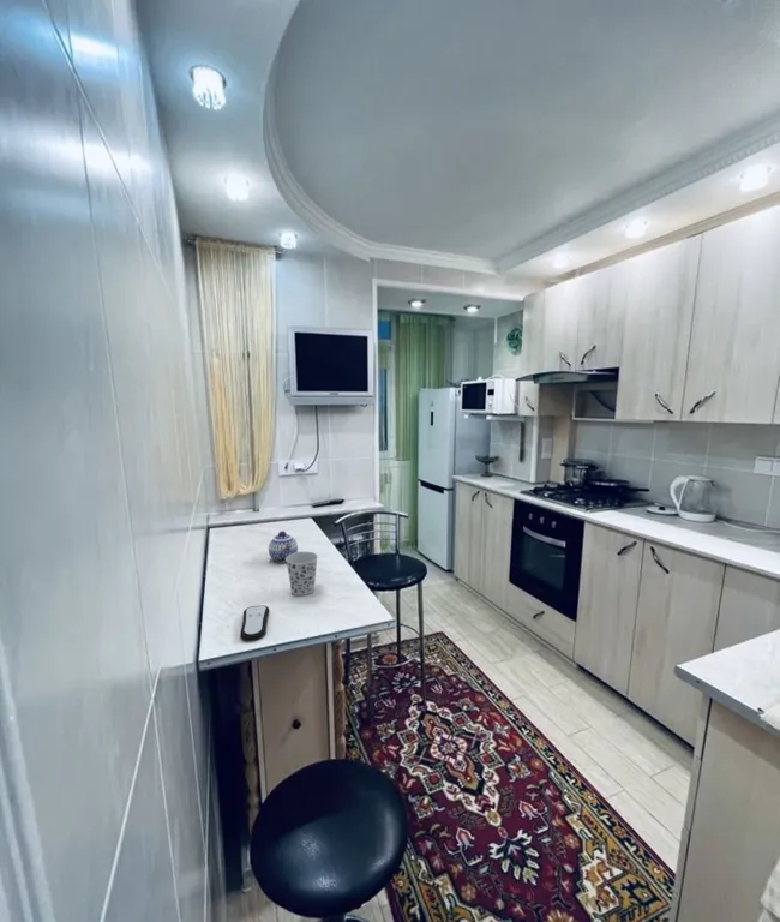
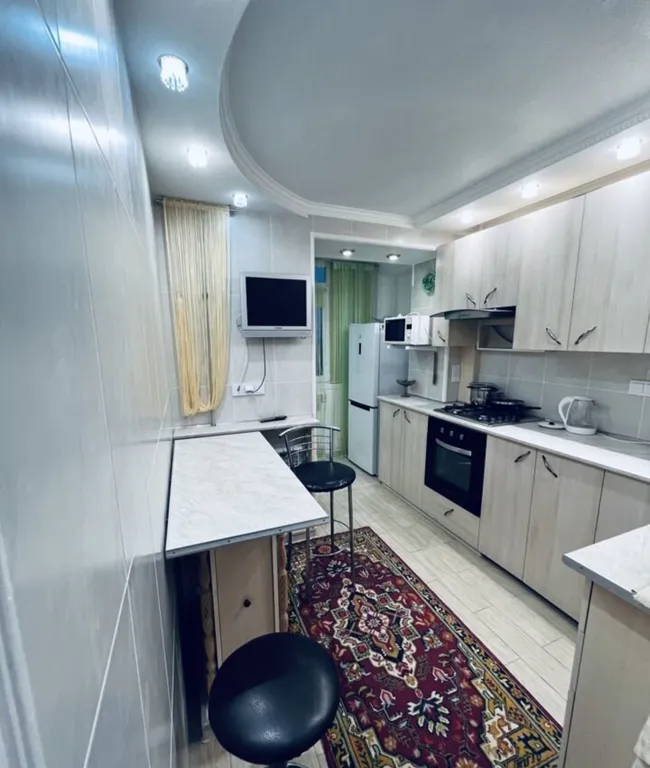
- cup [286,551,319,597]
- teapot [268,529,299,563]
- remote control [239,604,270,642]
